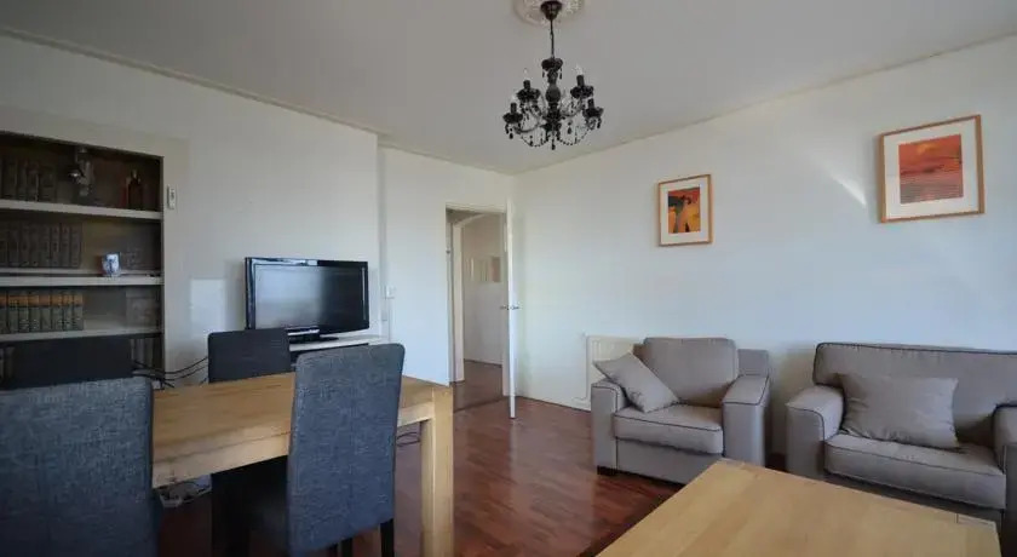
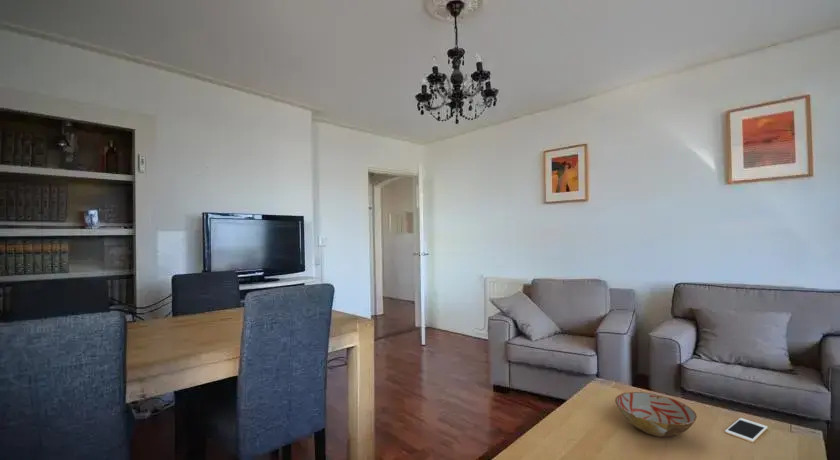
+ cell phone [724,417,769,443]
+ bowl [614,391,698,438]
